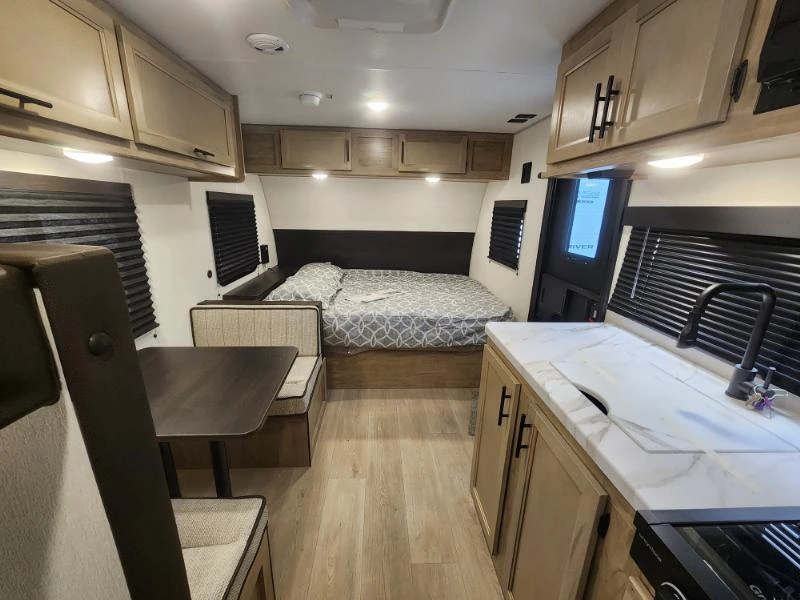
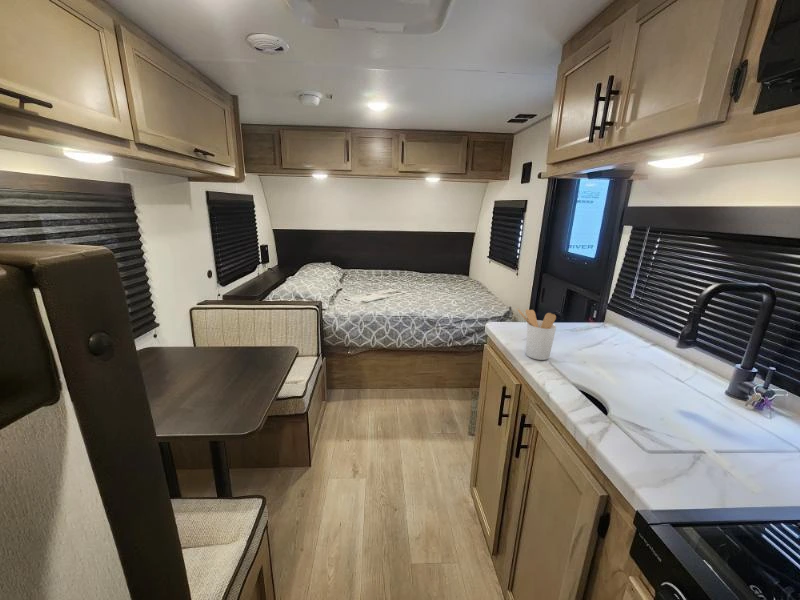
+ utensil holder [517,308,557,361]
